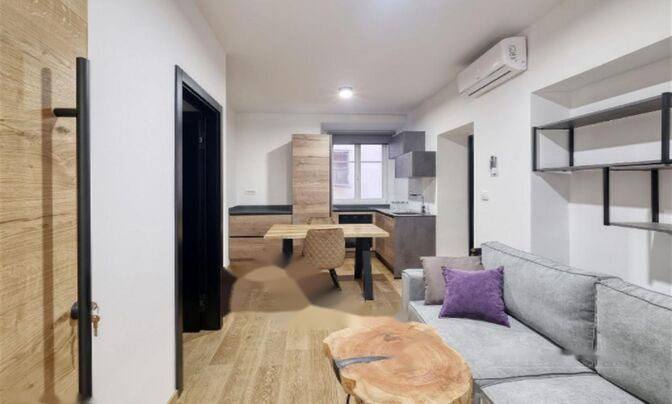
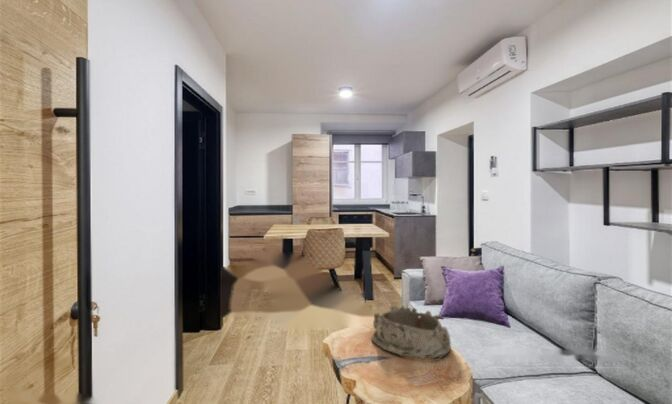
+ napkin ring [370,304,452,360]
